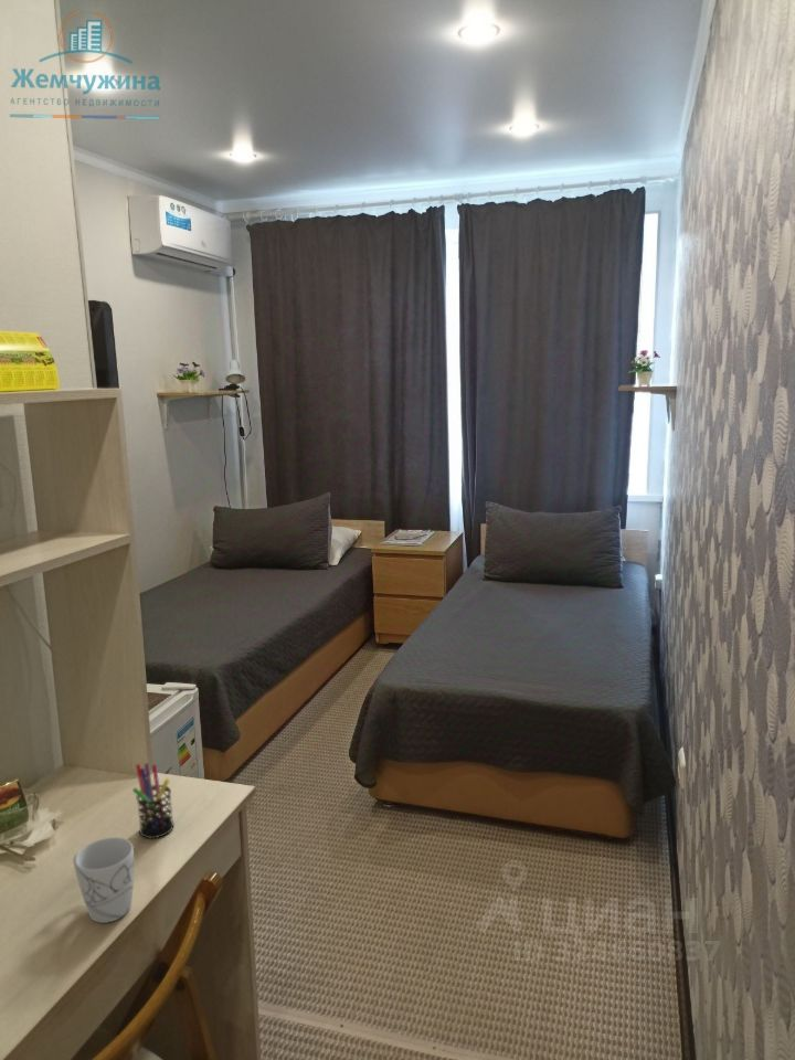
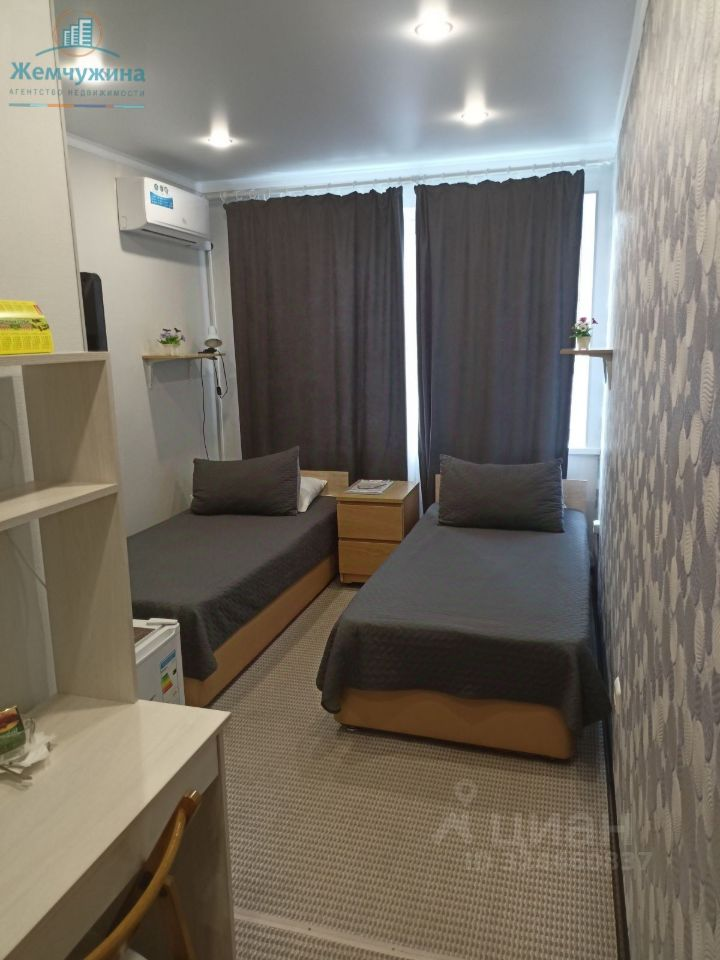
- mug [72,836,135,924]
- pen holder [131,762,174,839]
